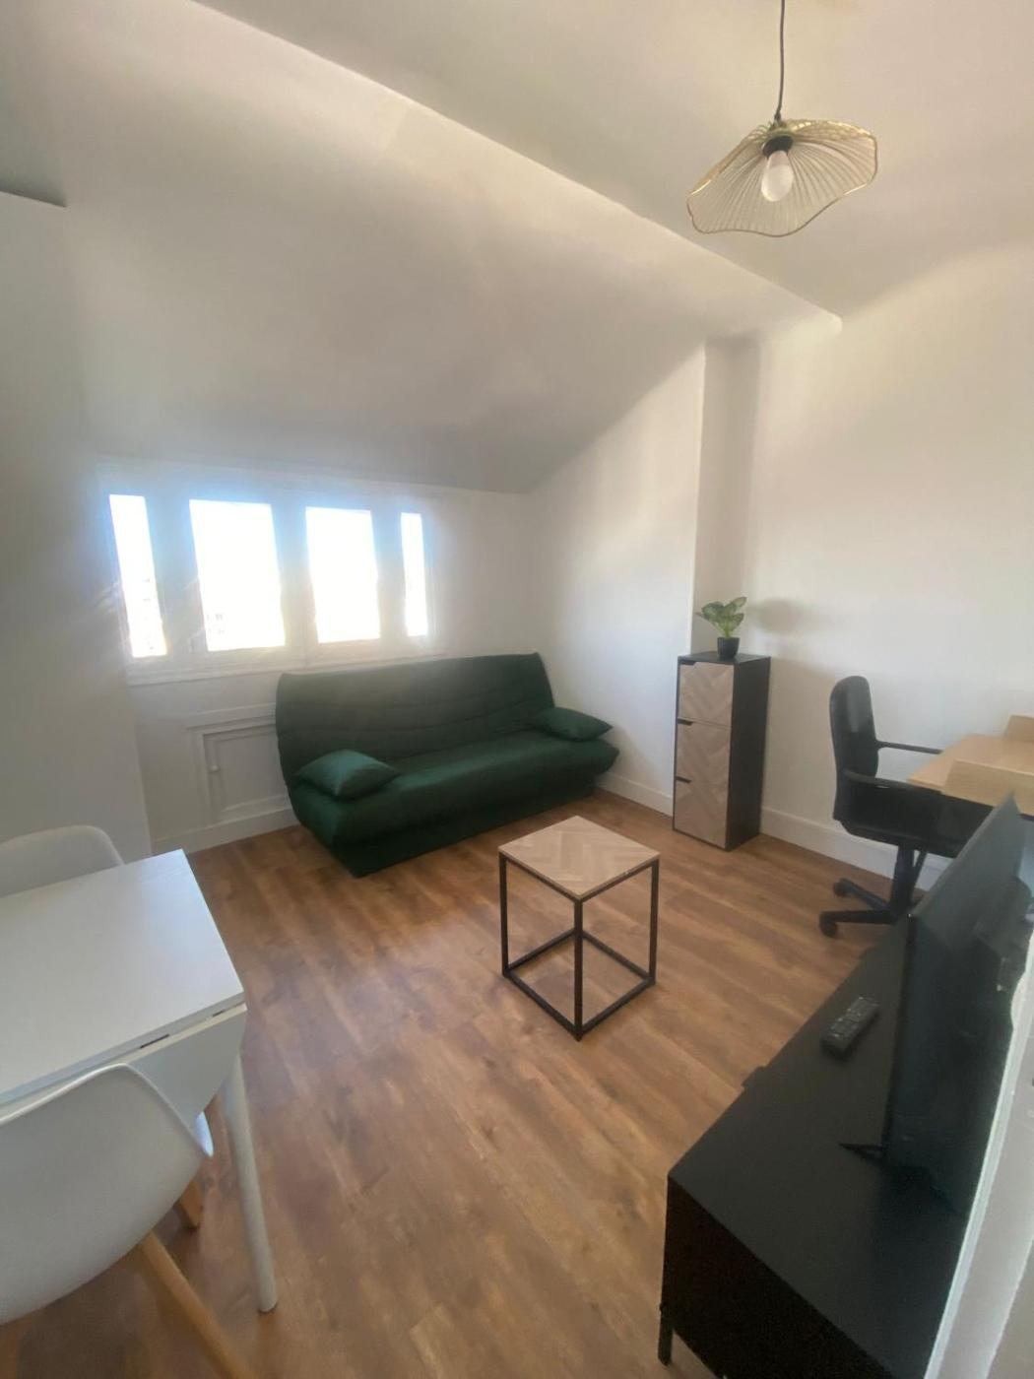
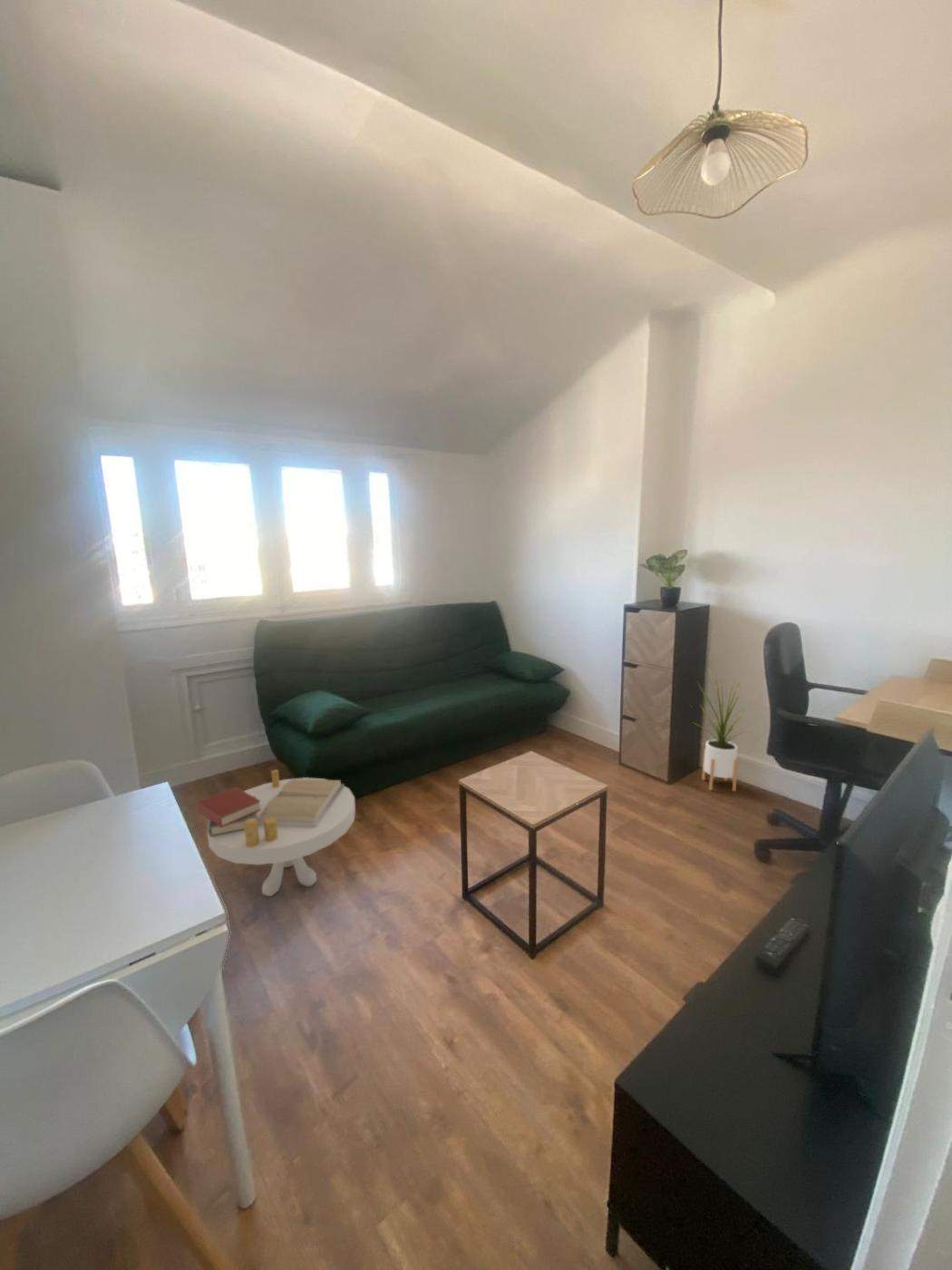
+ side table [196,768,356,897]
+ house plant [689,675,758,793]
